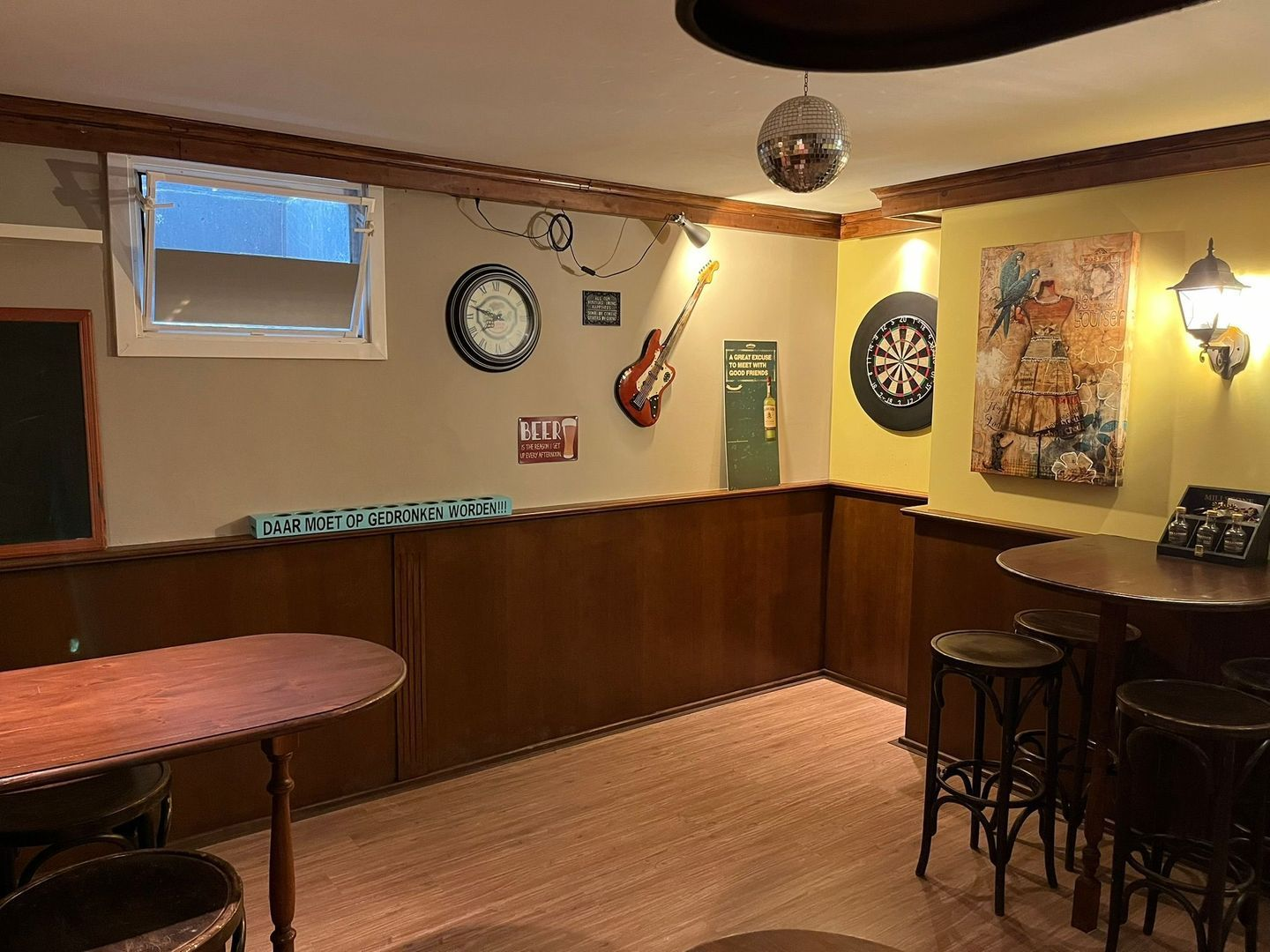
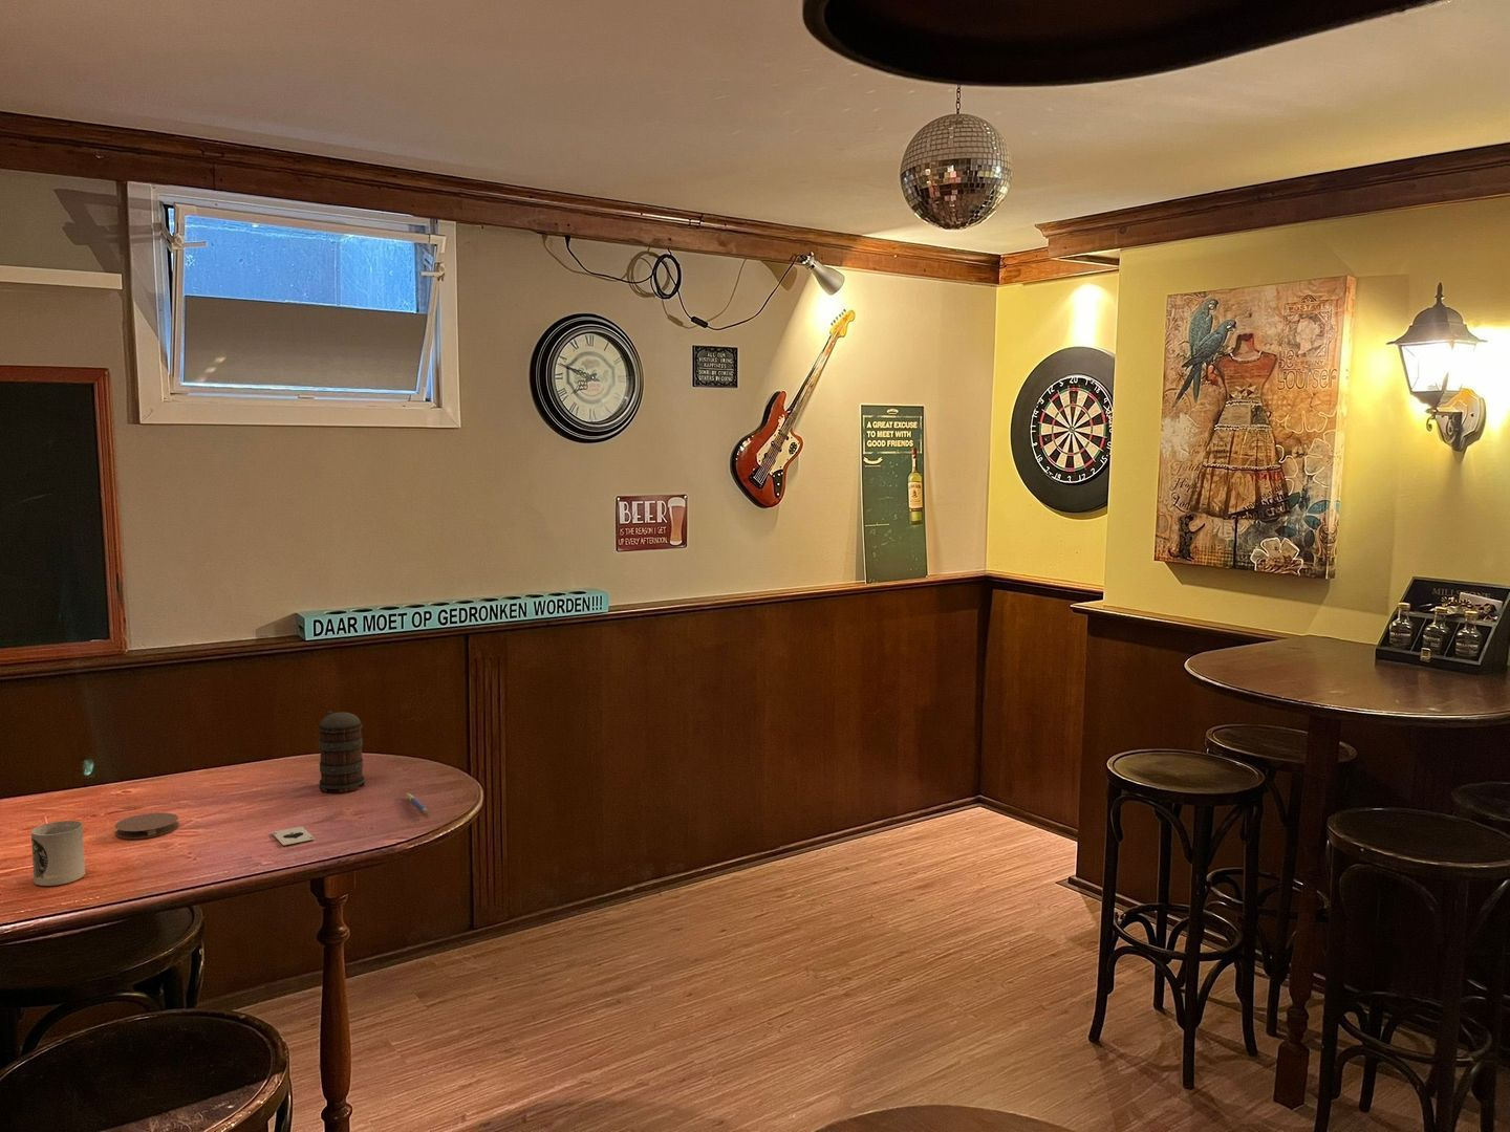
+ beer mug [317,710,365,793]
+ pen [404,792,429,815]
+ playing card [271,826,315,845]
+ coaster [114,811,180,839]
+ cup [31,819,86,887]
